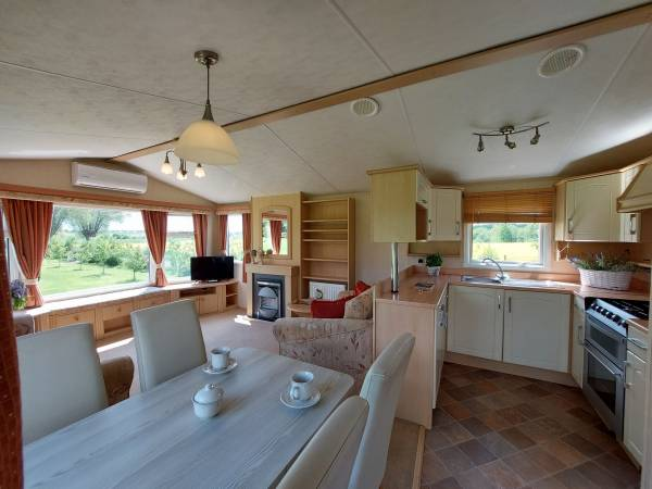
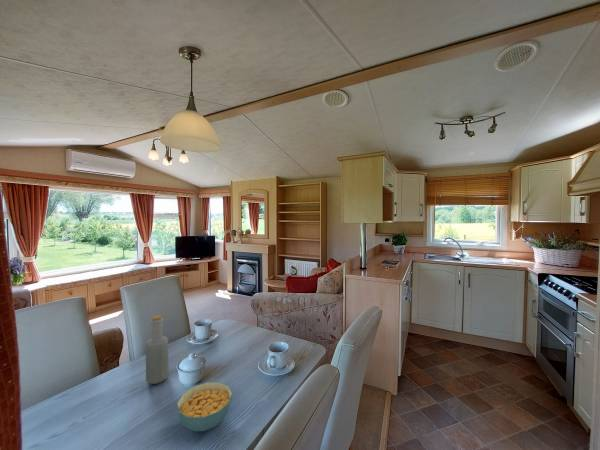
+ cereal bowl [176,381,233,432]
+ bottle [145,314,170,385]
